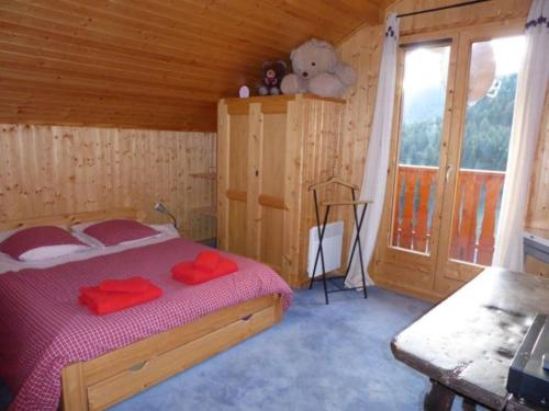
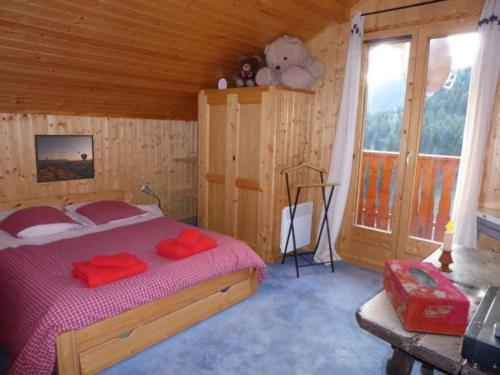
+ candle [436,219,455,273]
+ tissue box [382,258,472,337]
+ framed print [33,134,96,184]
